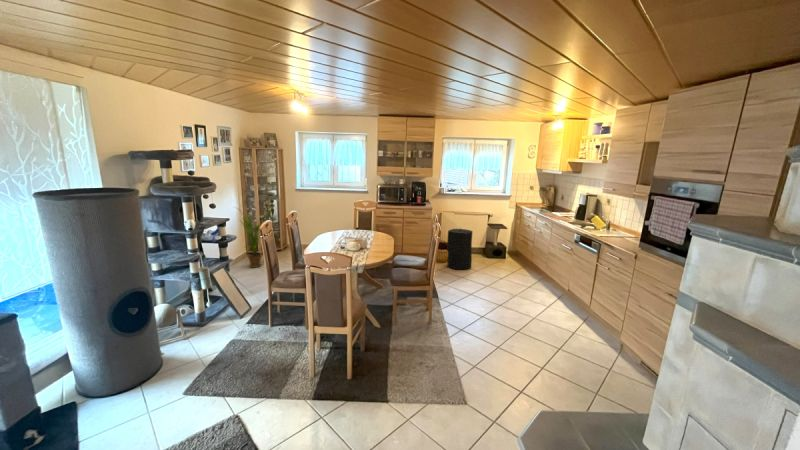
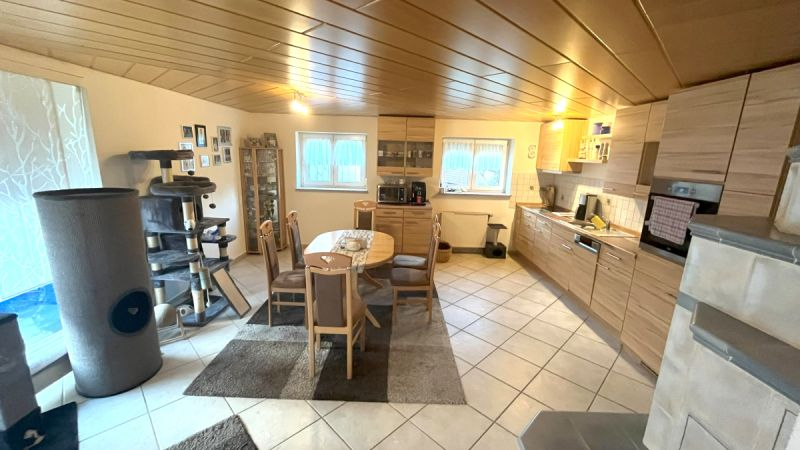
- trash can [446,227,473,270]
- house plant [234,206,273,269]
